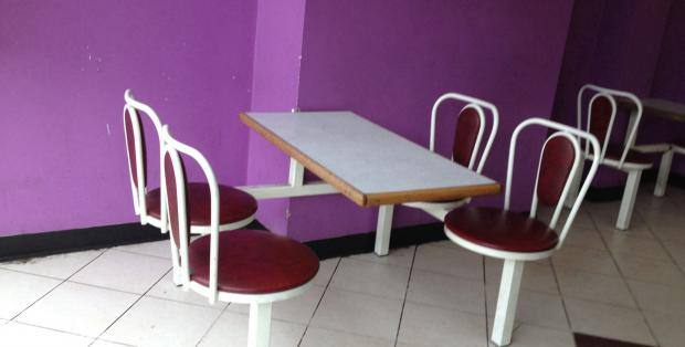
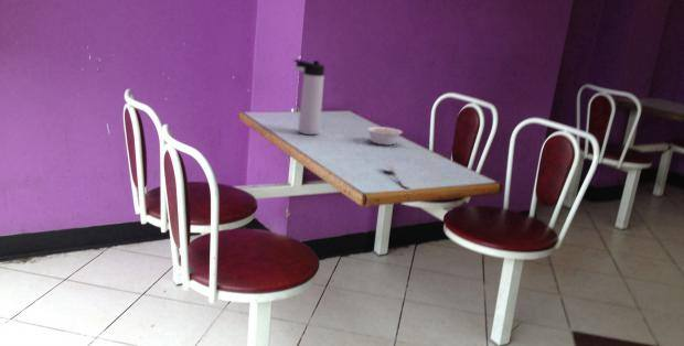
+ spoon [383,163,412,190]
+ thermos bottle [293,58,325,136]
+ legume [366,126,410,145]
